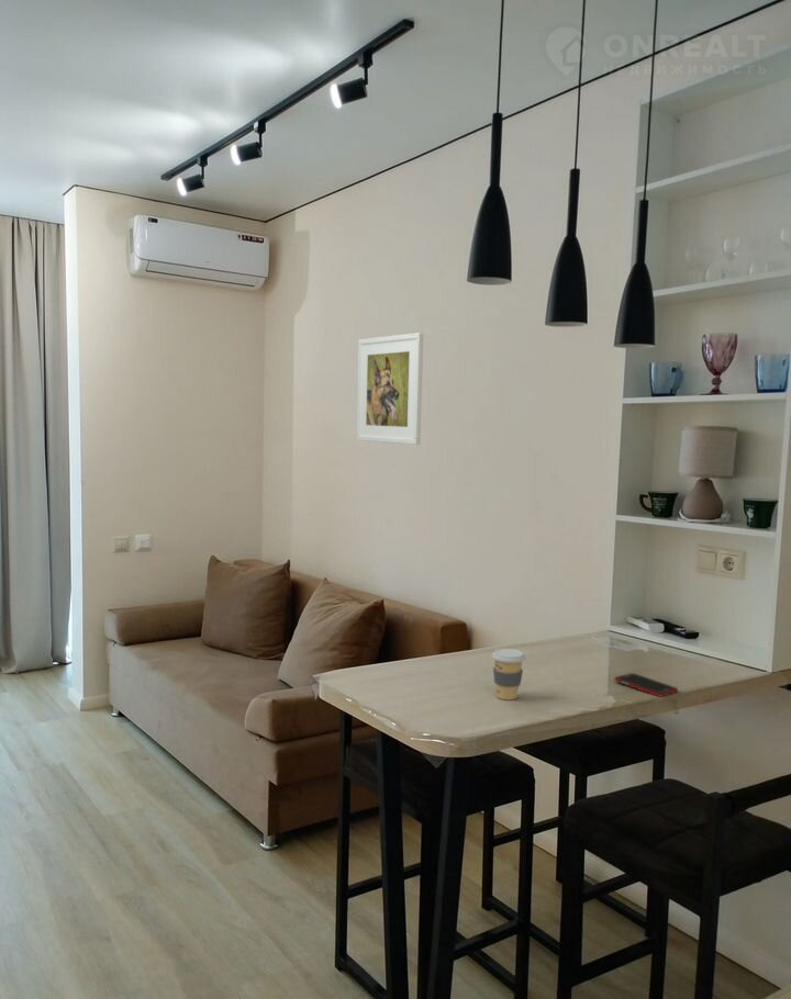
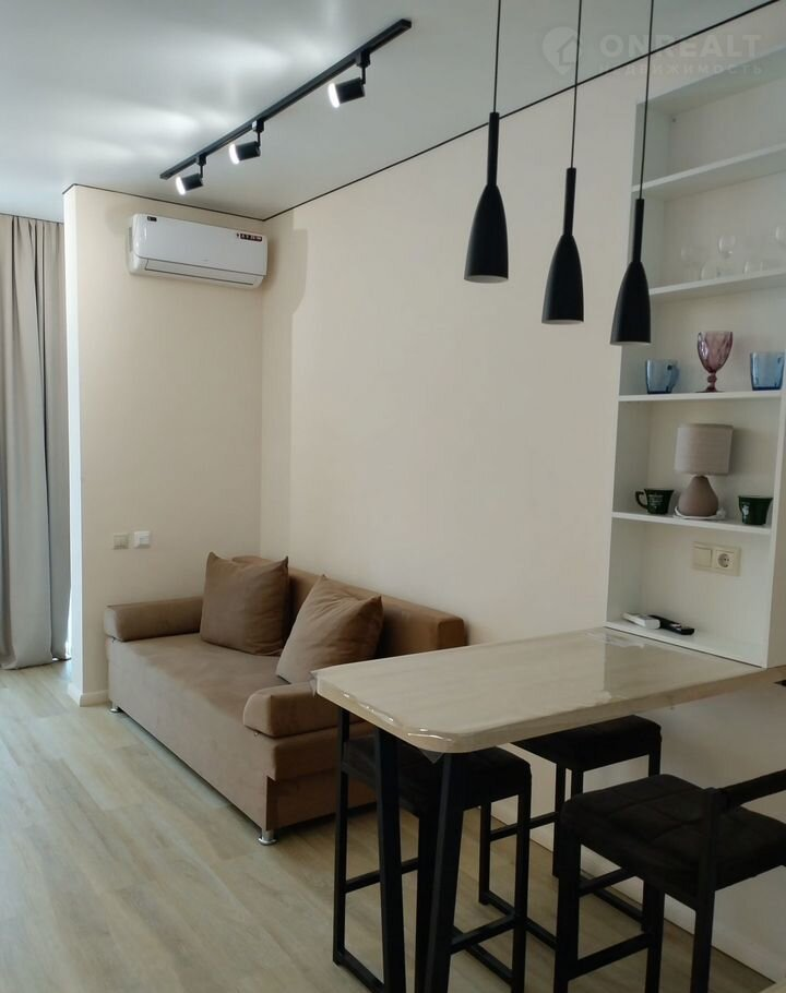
- cell phone [613,672,679,697]
- coffee cup [491,648,527,700]
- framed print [355,332,424,446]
